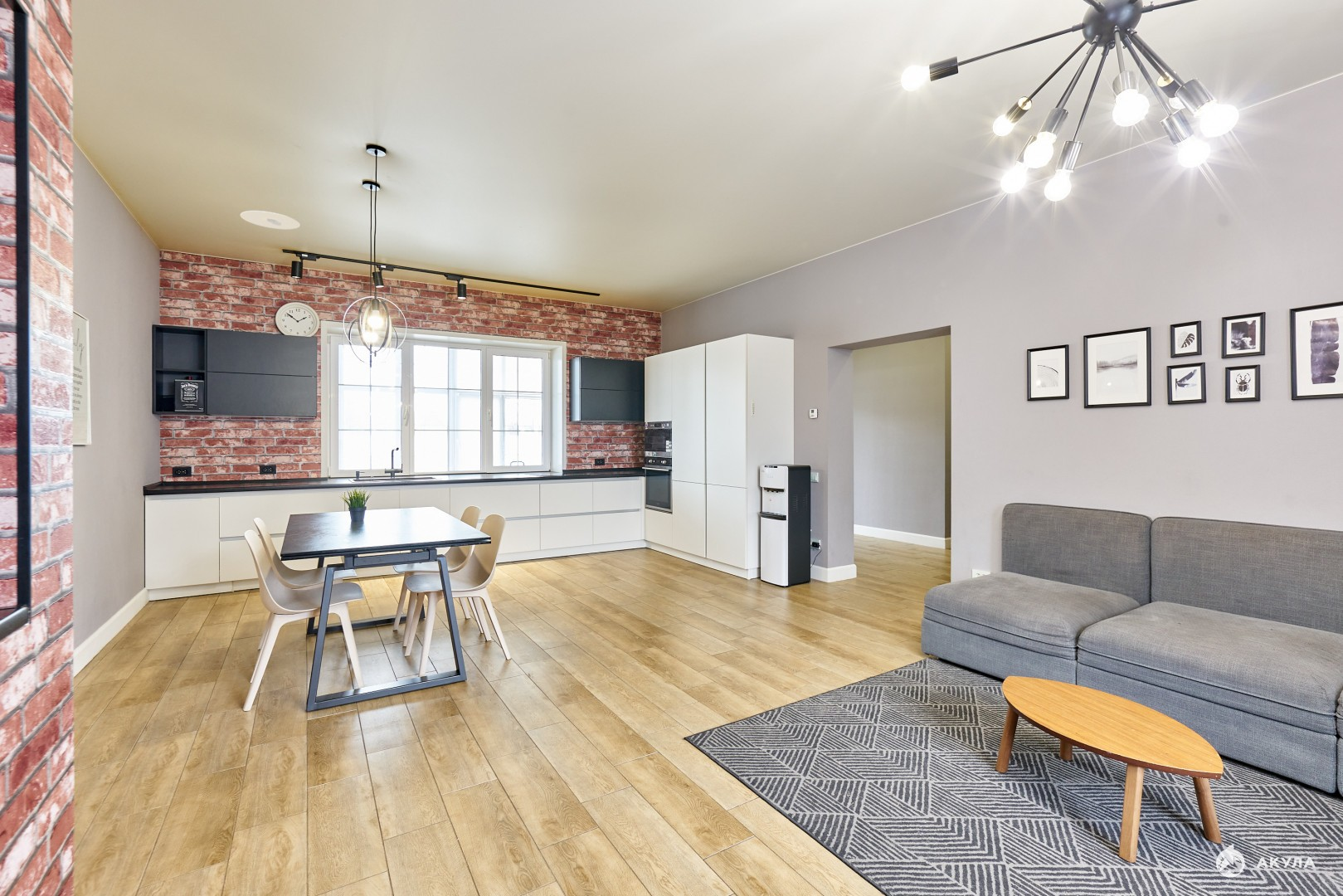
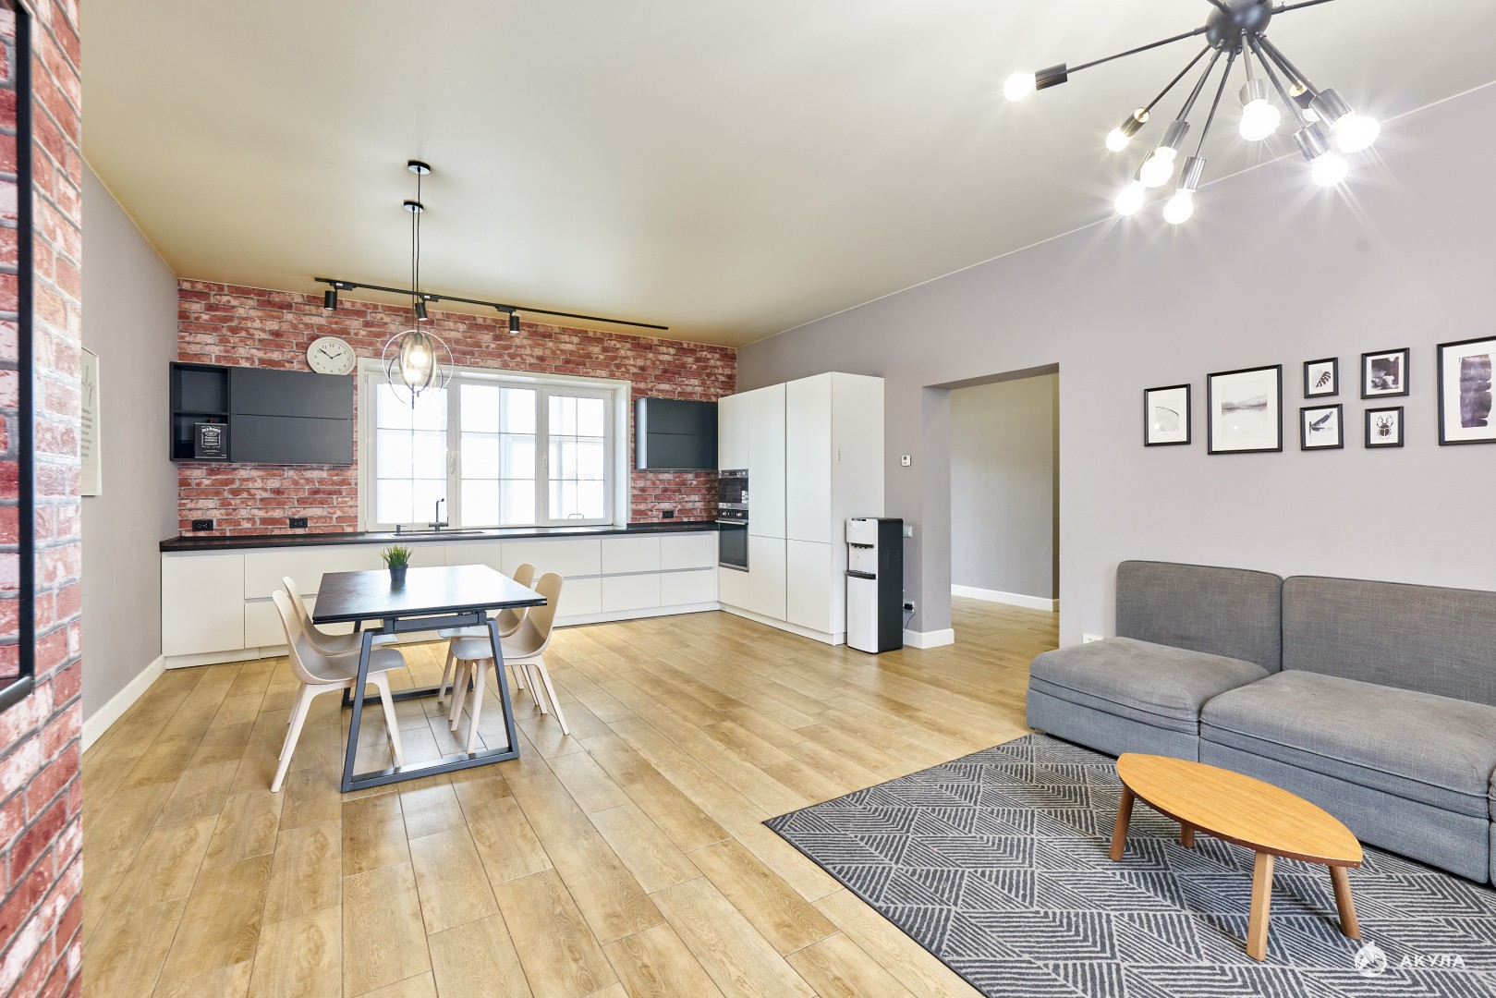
- recessed light [240,210,301,230]
